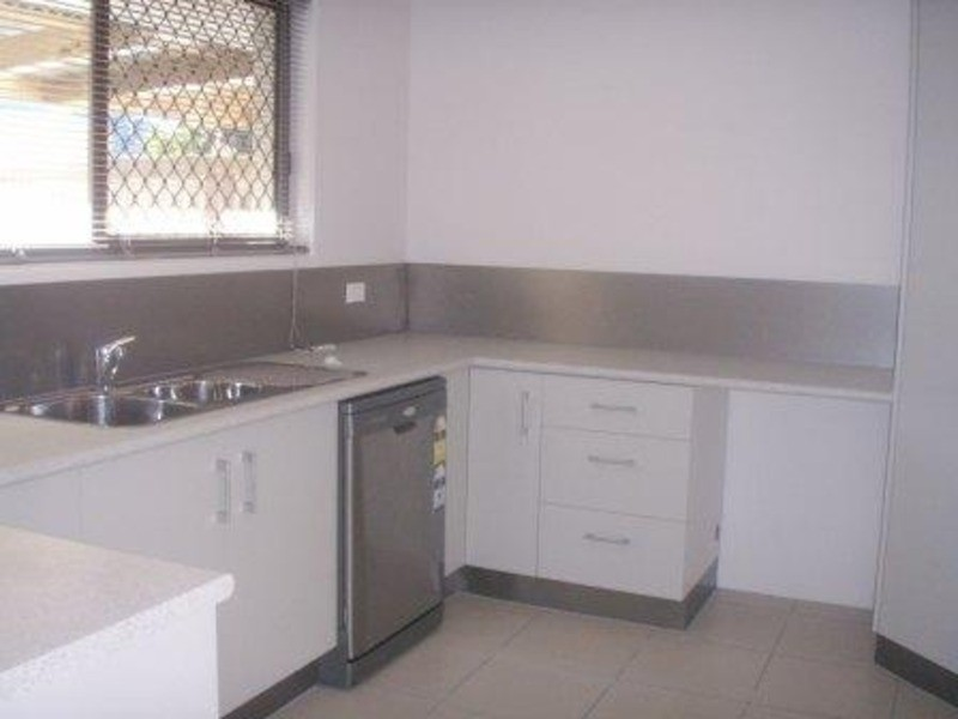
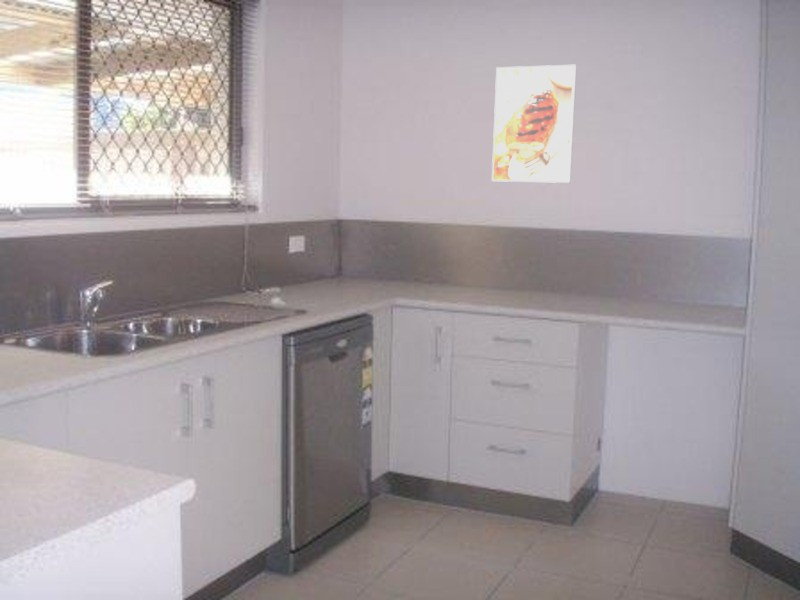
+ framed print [491,64,578,184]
